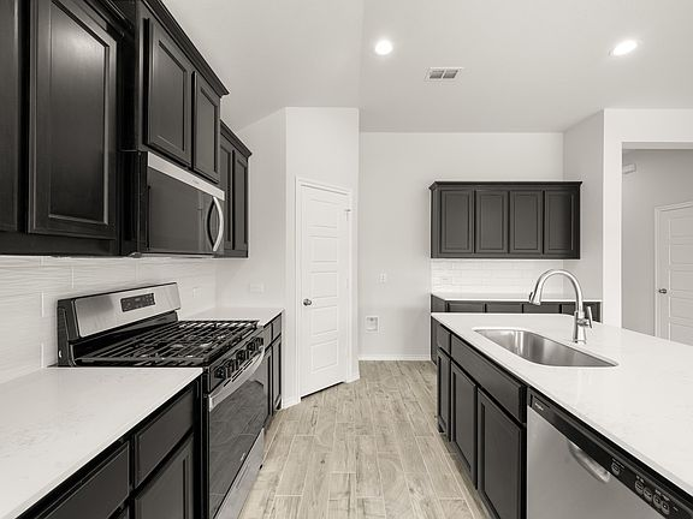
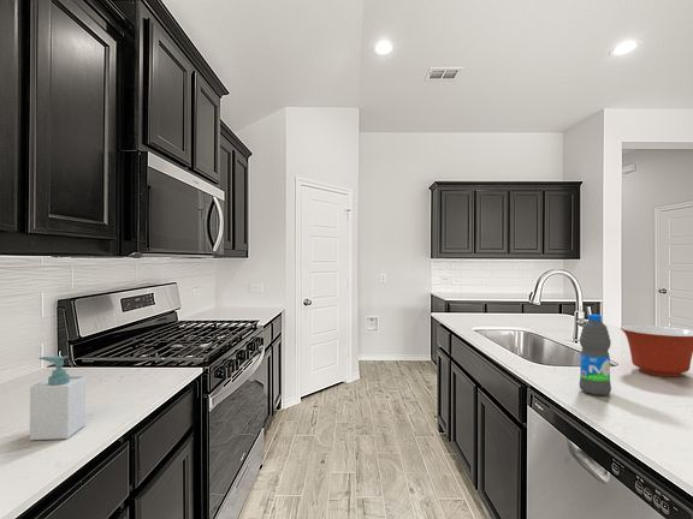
+ water bottle [578,314,612,396]
+ mixing bowl [620,324,693,377]
+ soap bottle [29,354,87,441]
